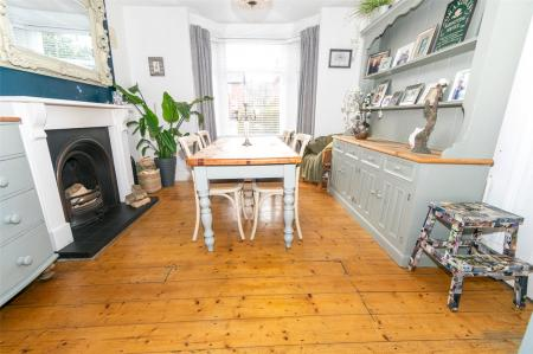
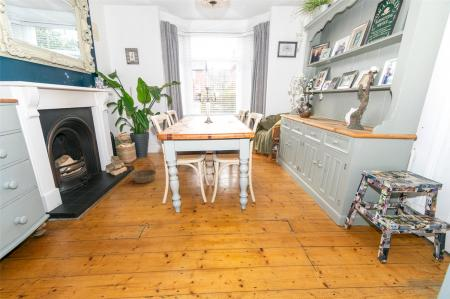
+ basket [130,156,157,184]
